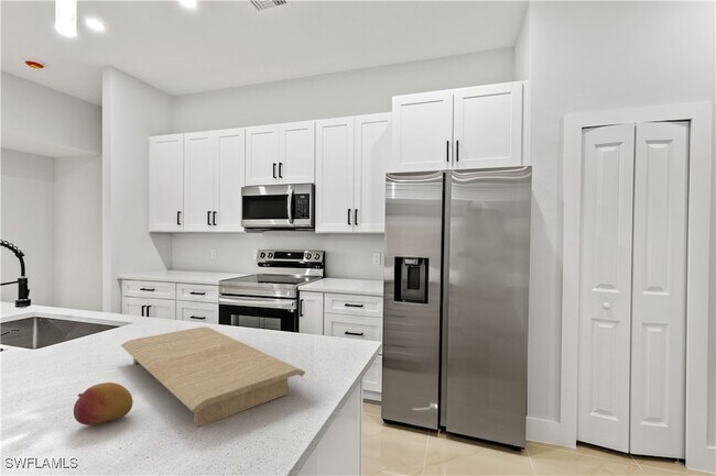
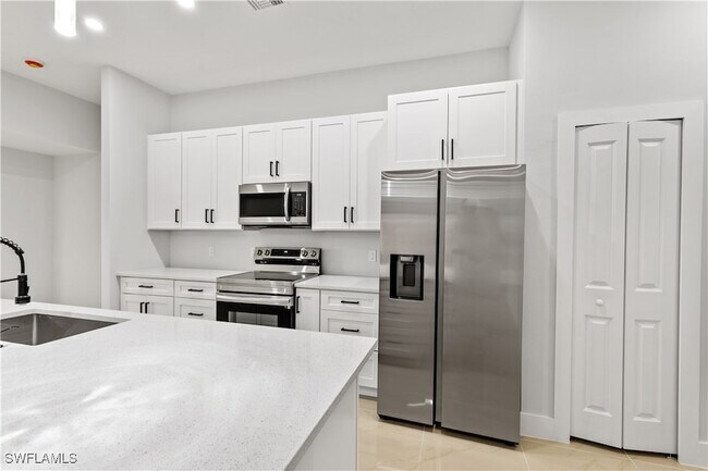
- cutting board [120,325,306,428]
- fruit [73,381,134,427]
